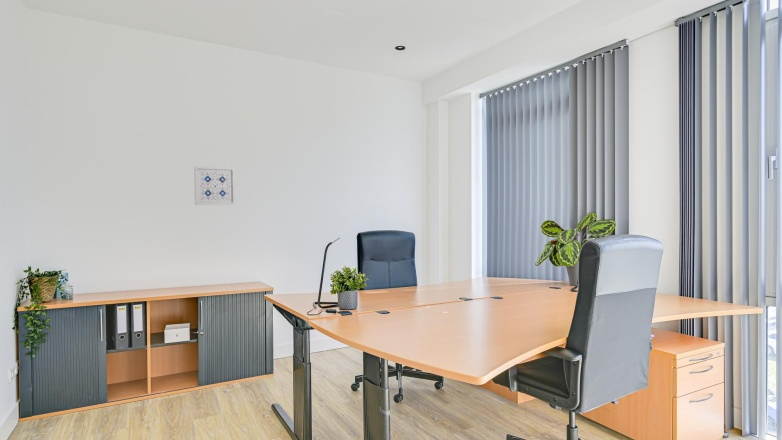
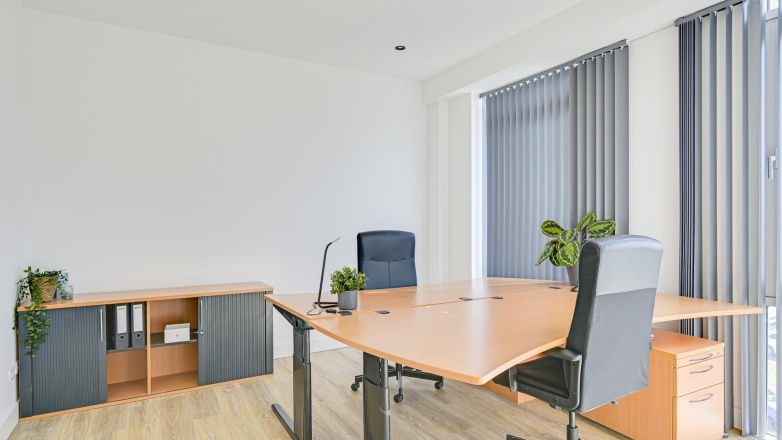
- wall art [193,165,236,206]
